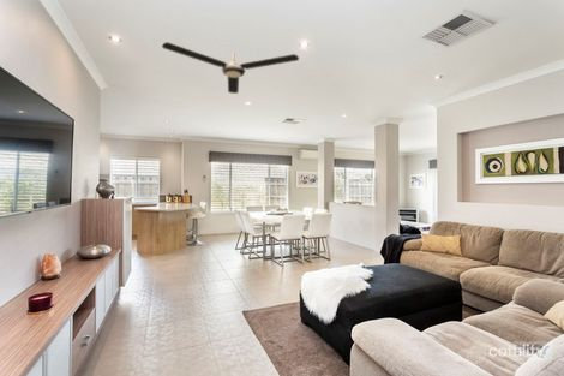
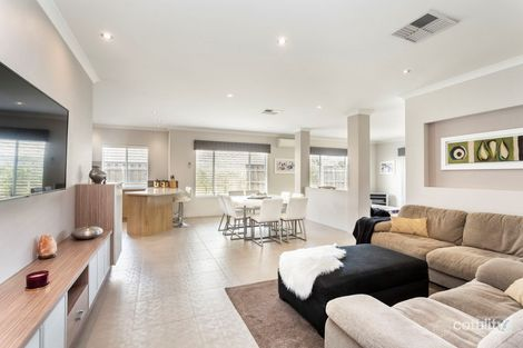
- ceiling fan [161,41,300,95]
